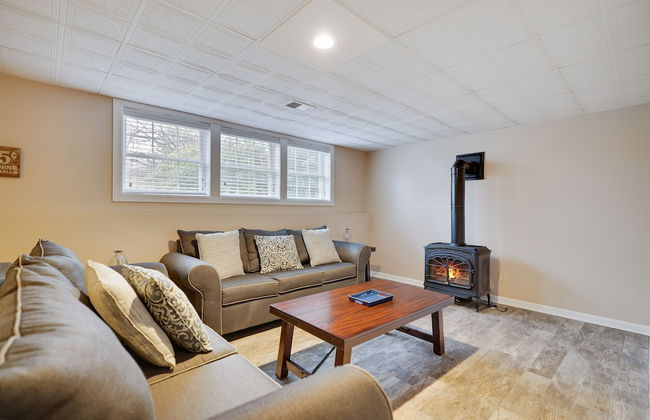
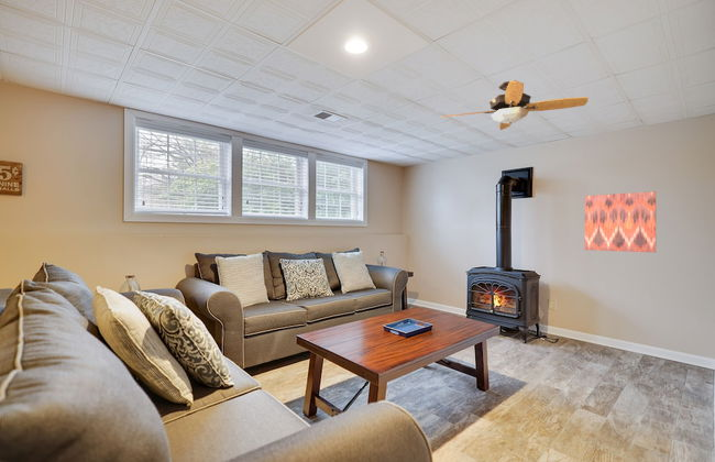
+ wall art [584,190,657,254]
+ ceiling fan [441,79,588,131]
